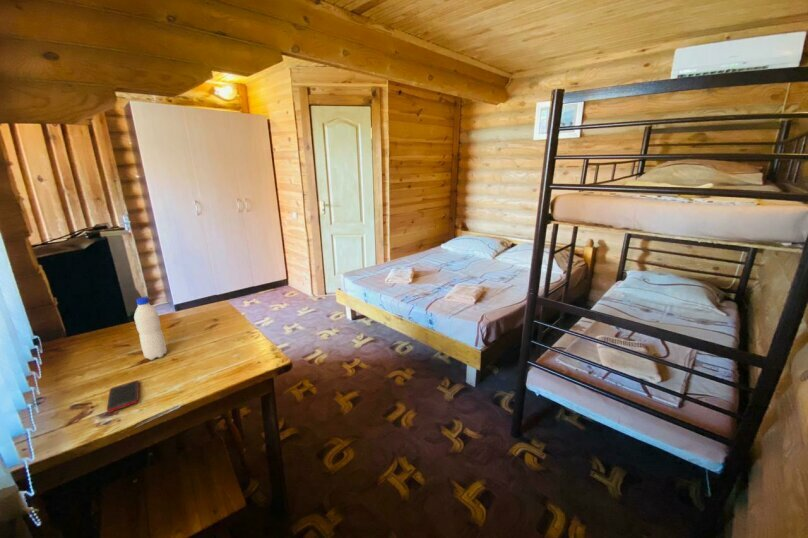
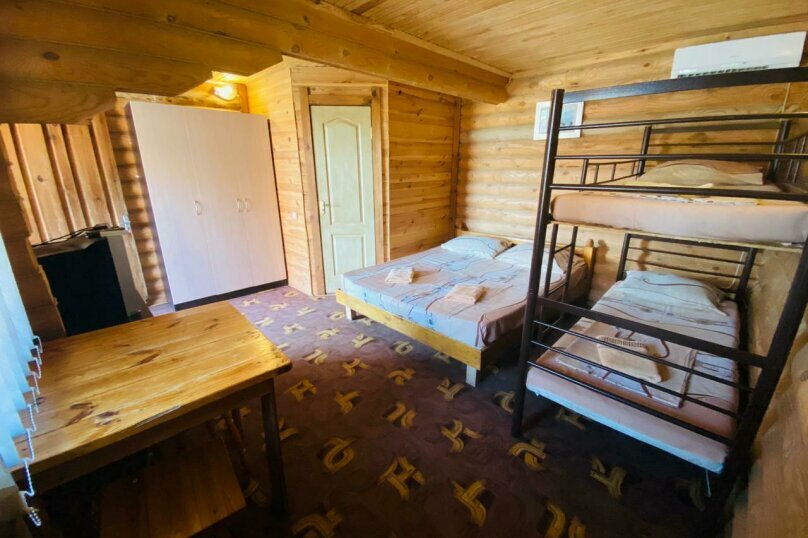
- water bottle [133,296,168,361]
- cell phone [106,379,140,413]
